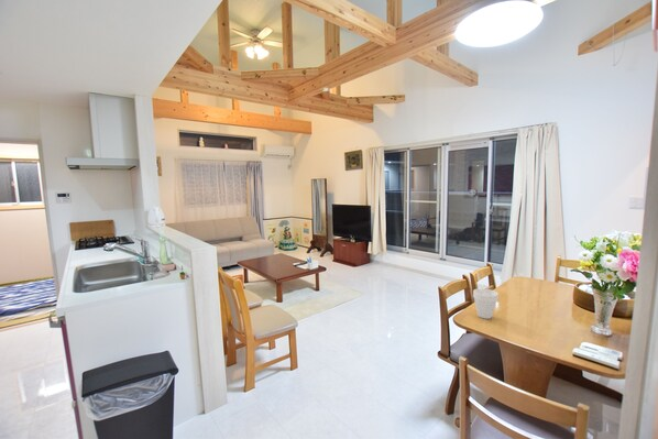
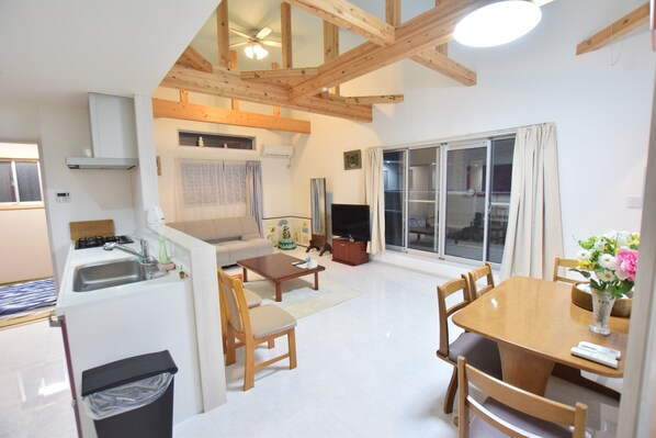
- cup [472,287,500,320]
